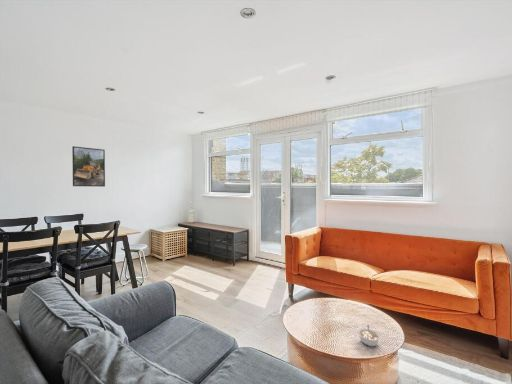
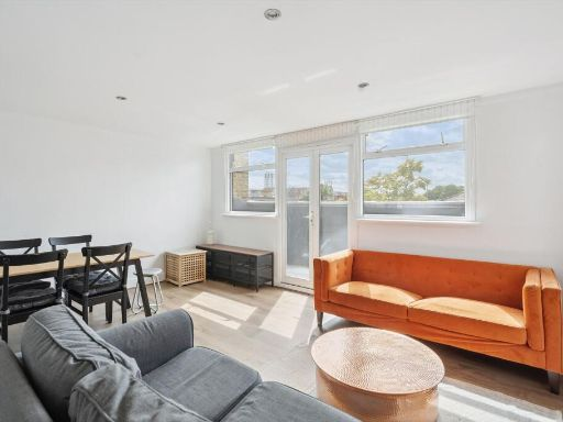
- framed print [71,145,106,188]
- legume [357,324,382,347]
